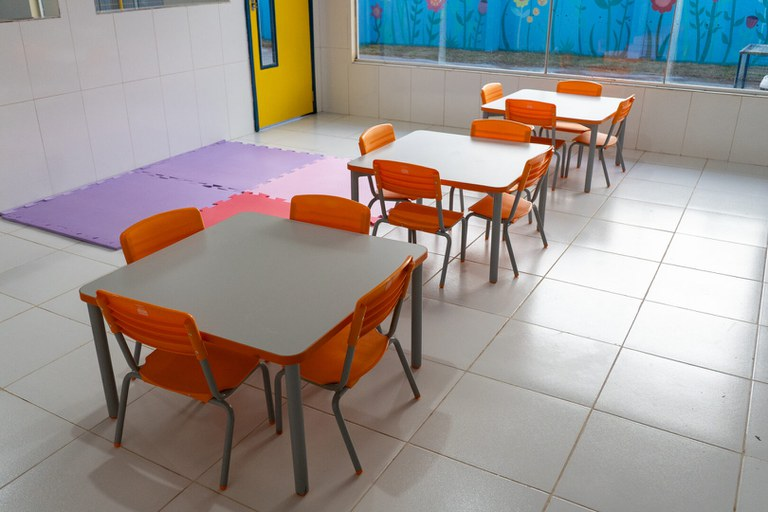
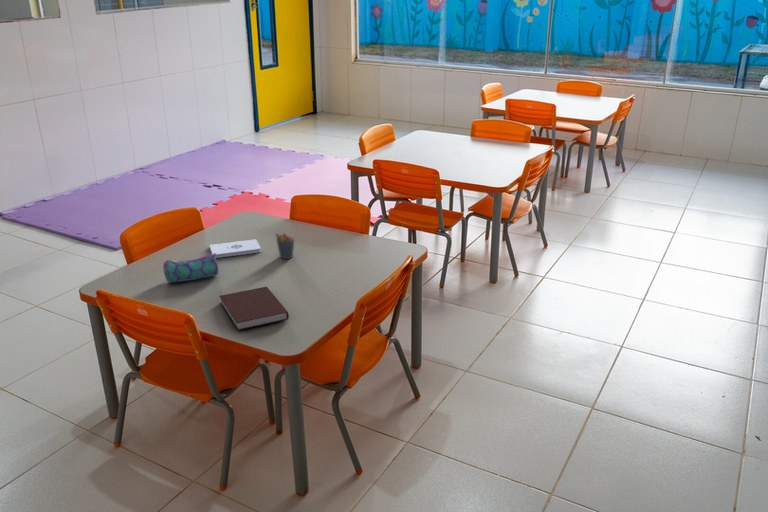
+ pen holder [275,228,296,260]
+ pencil case [162,253,220,284]
+ notebook [218,286,290,331]
+ notepad [208,238,262,259]
